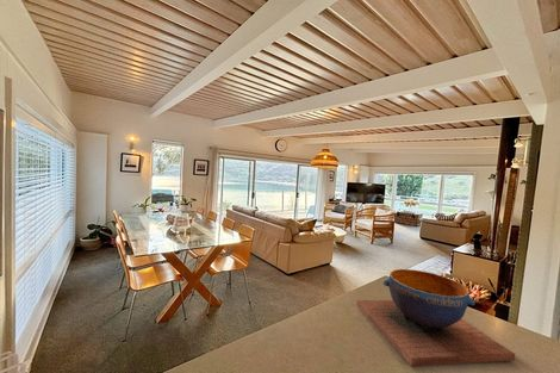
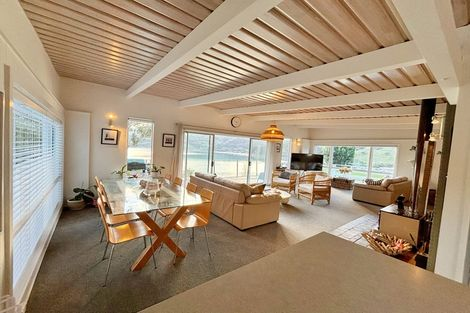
- decorative bowl [356,268,516,367]
